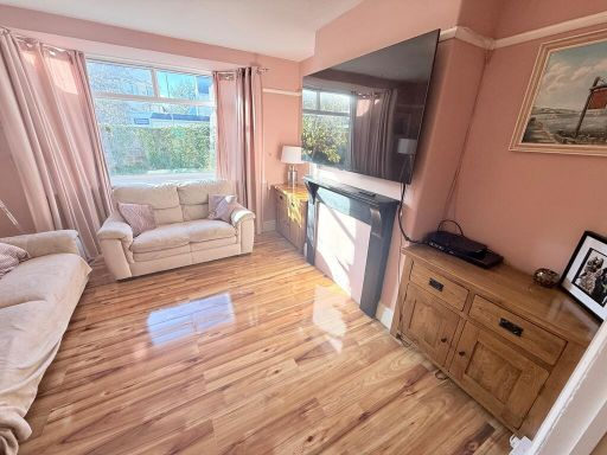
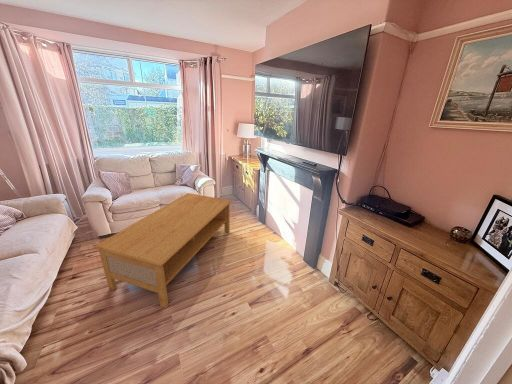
+ coffee table [92,192,233,309]
